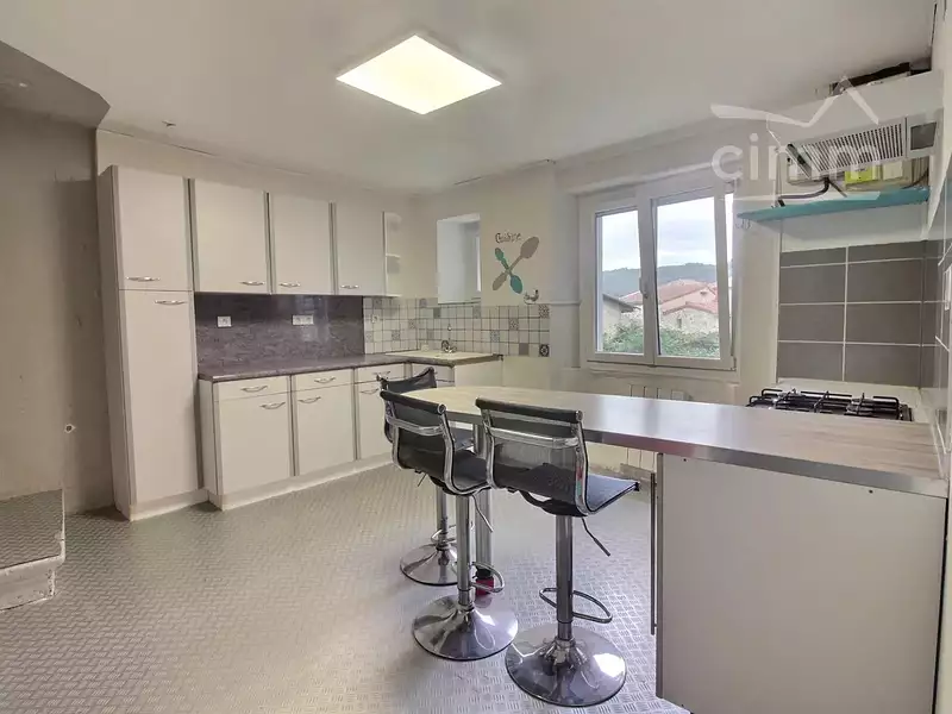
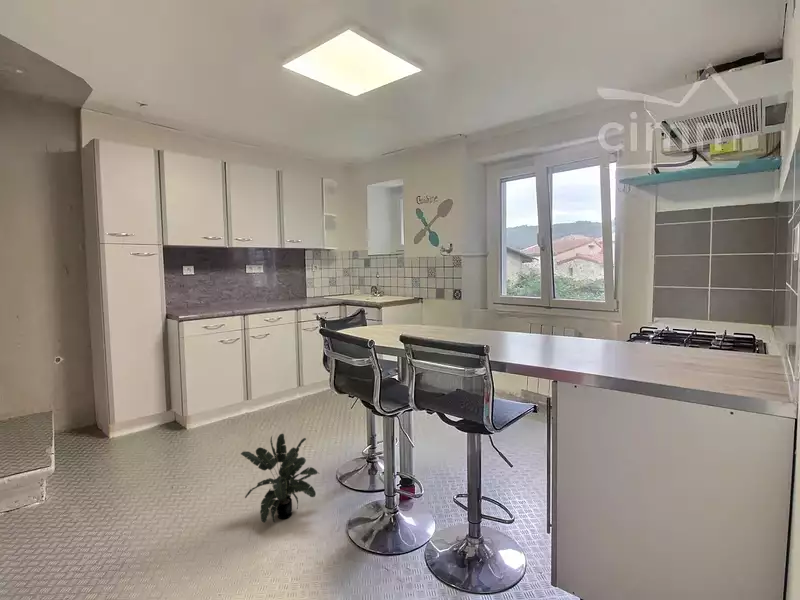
+ potted plant [240,433,321,524]
